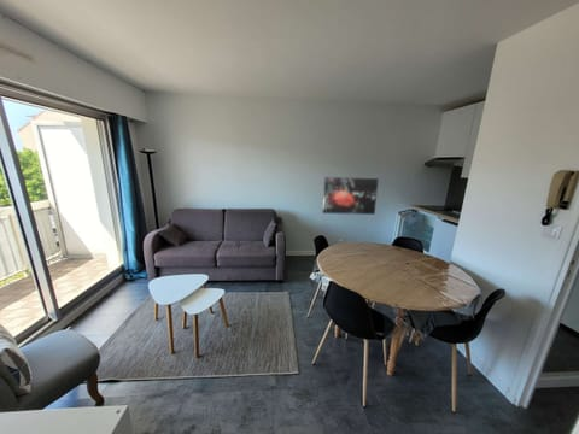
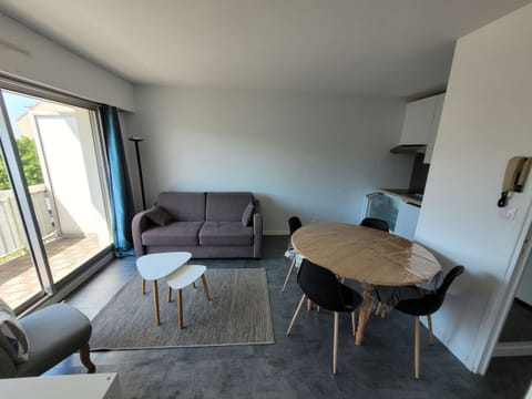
- wall art [321,176,380,216]
